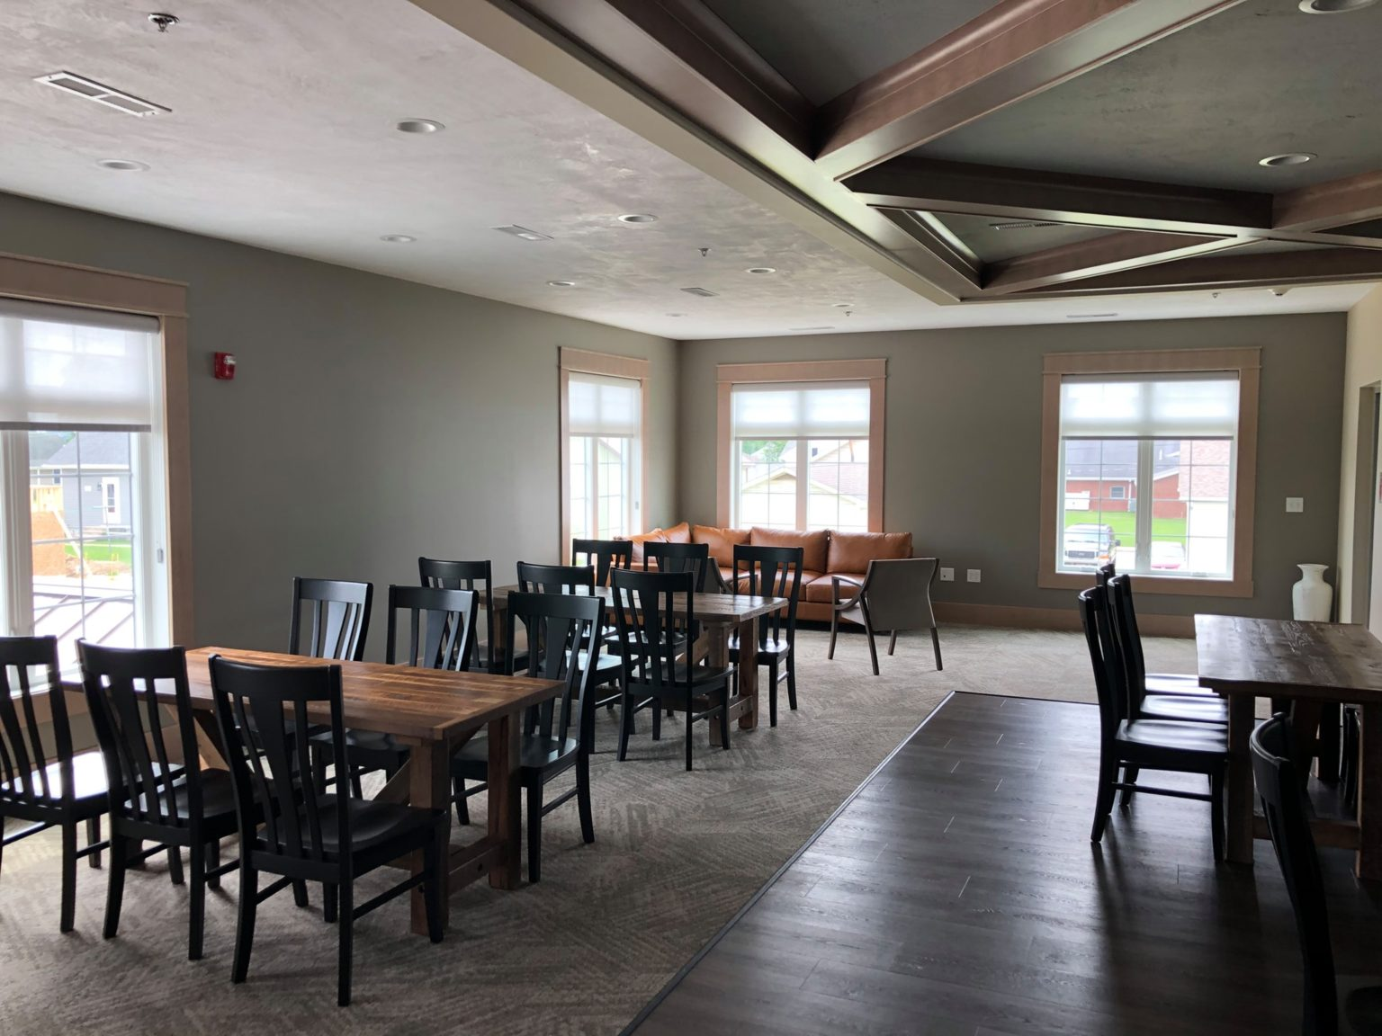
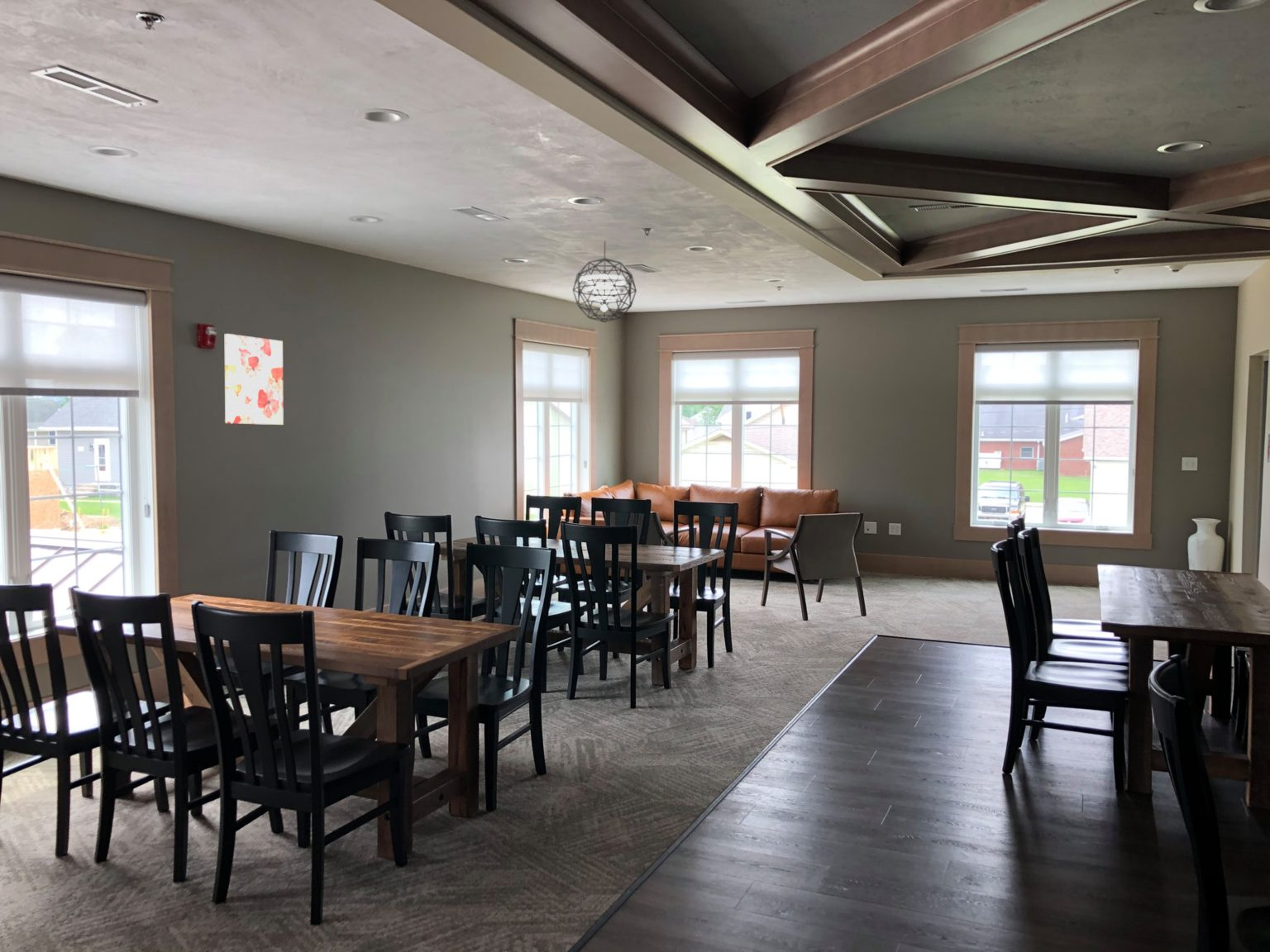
+ pendant light [572,240,637,323]
+ wall art [224,333,284,426]
